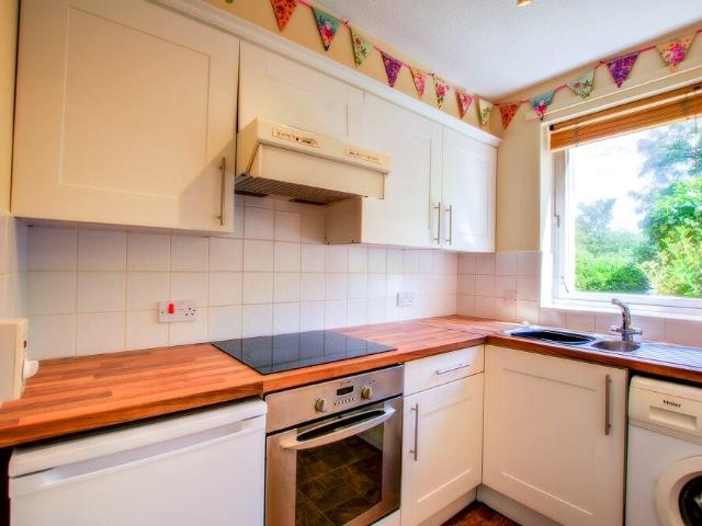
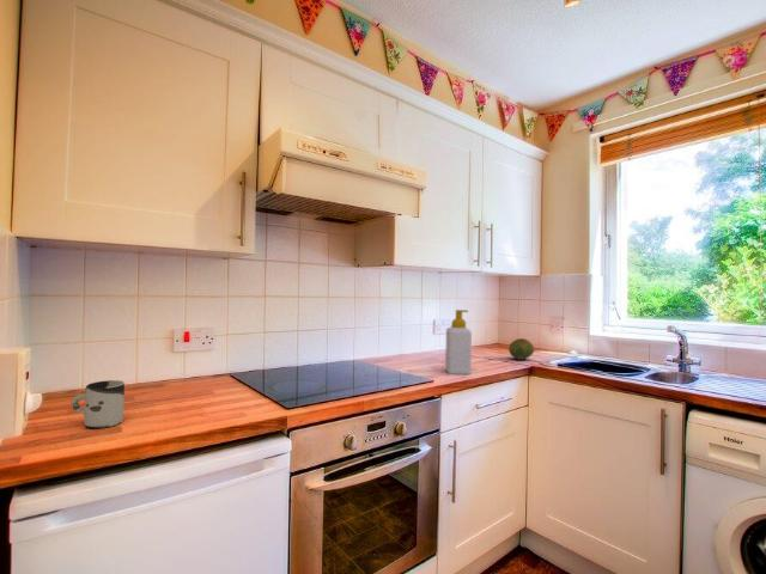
+ cup [69,379,126,429]
+ fruit [507,337,535,361]
+ soap bottle [444,309,473,375]
